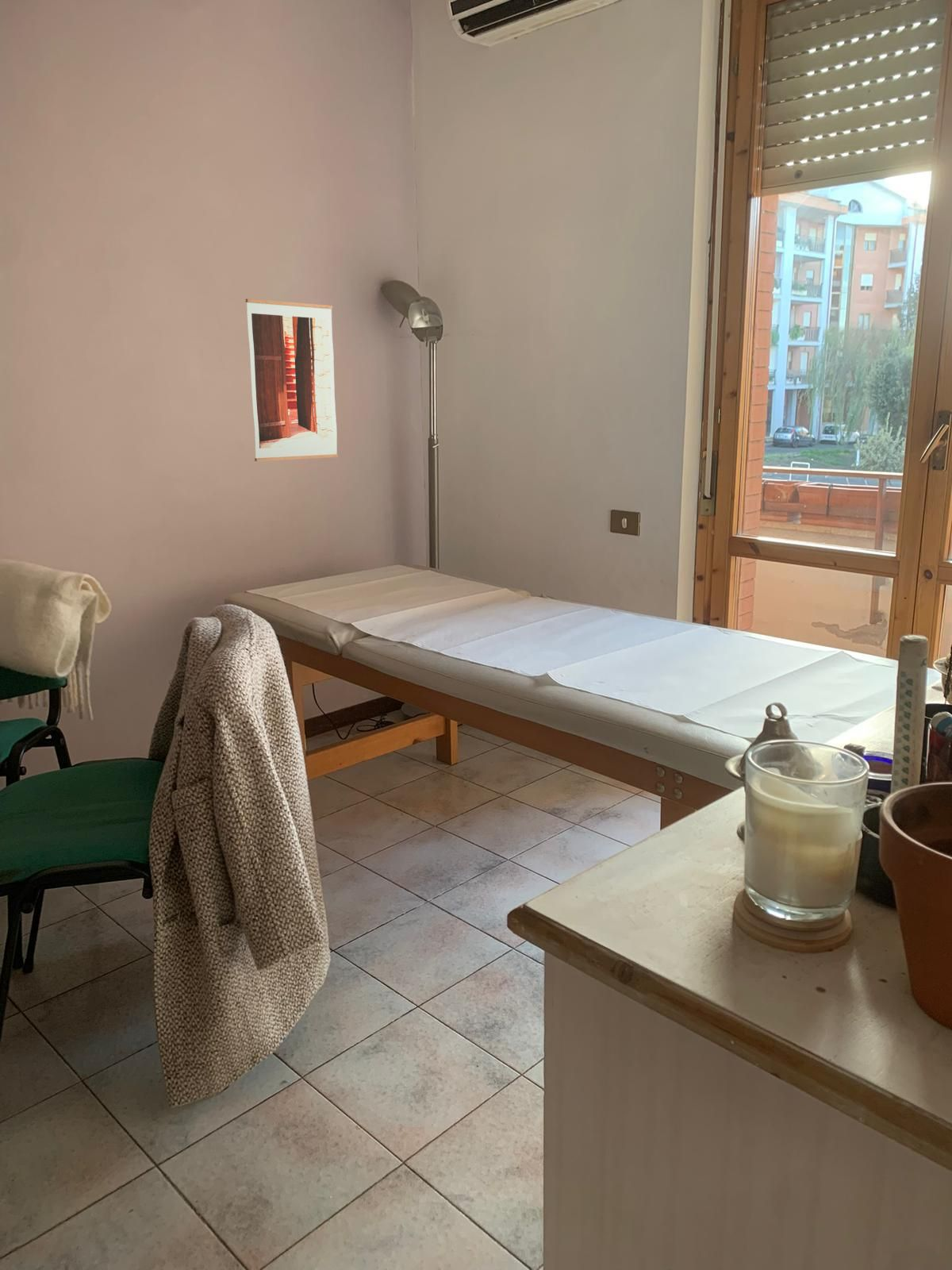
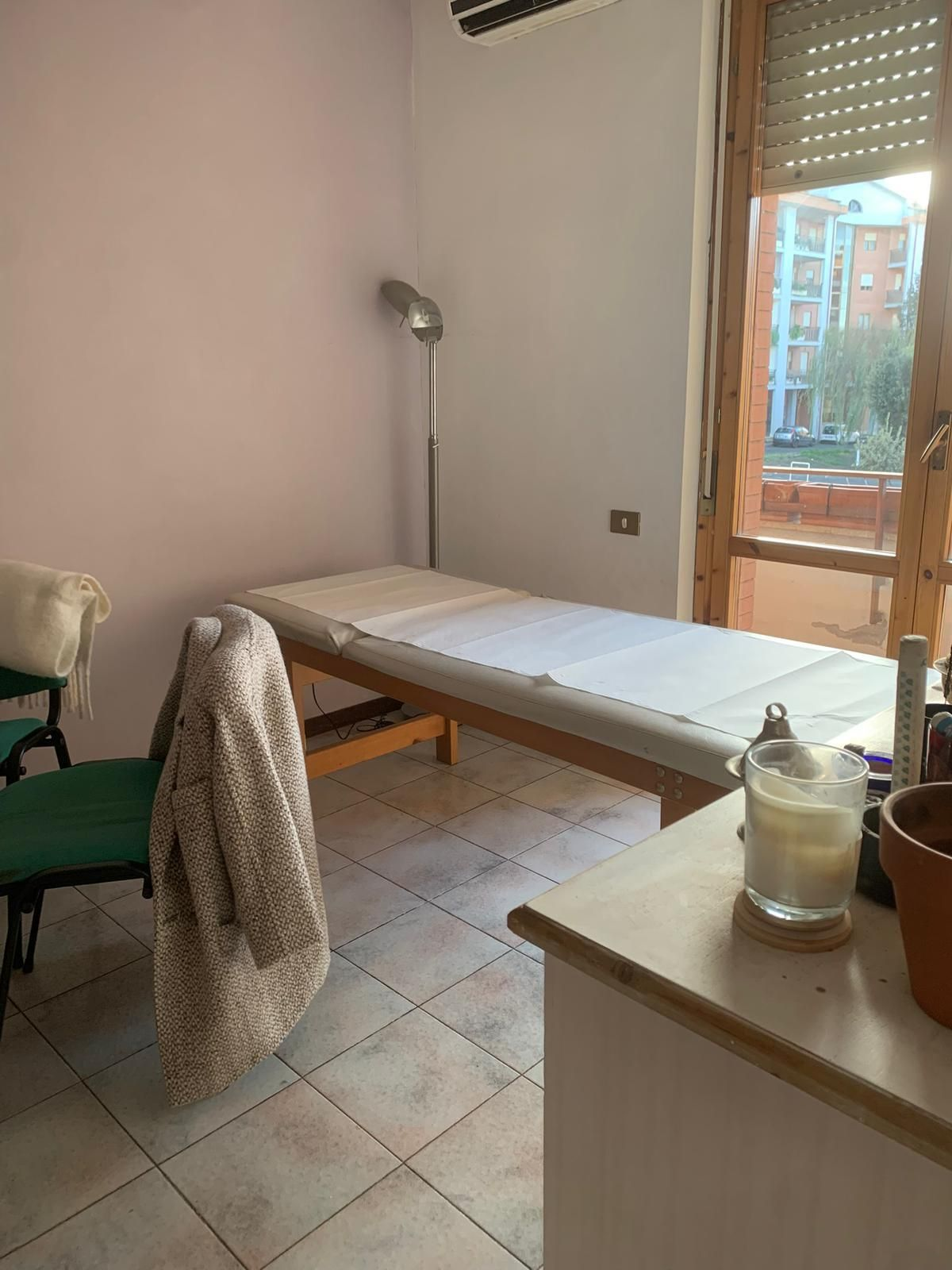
- wall art [245,298,339,462]
